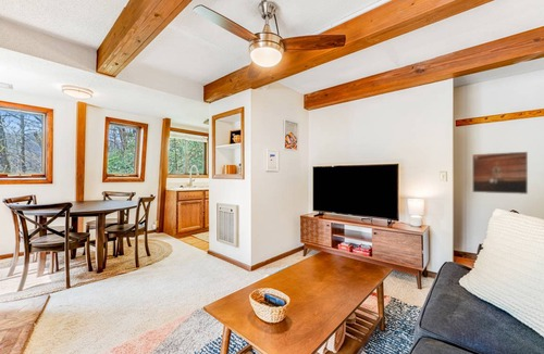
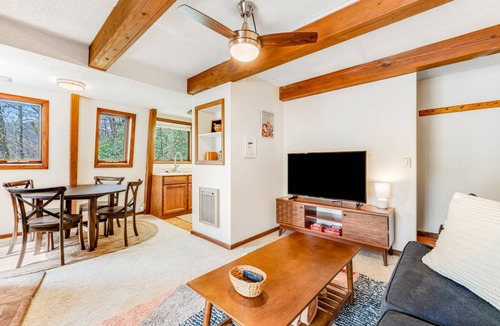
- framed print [471,151,529,195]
